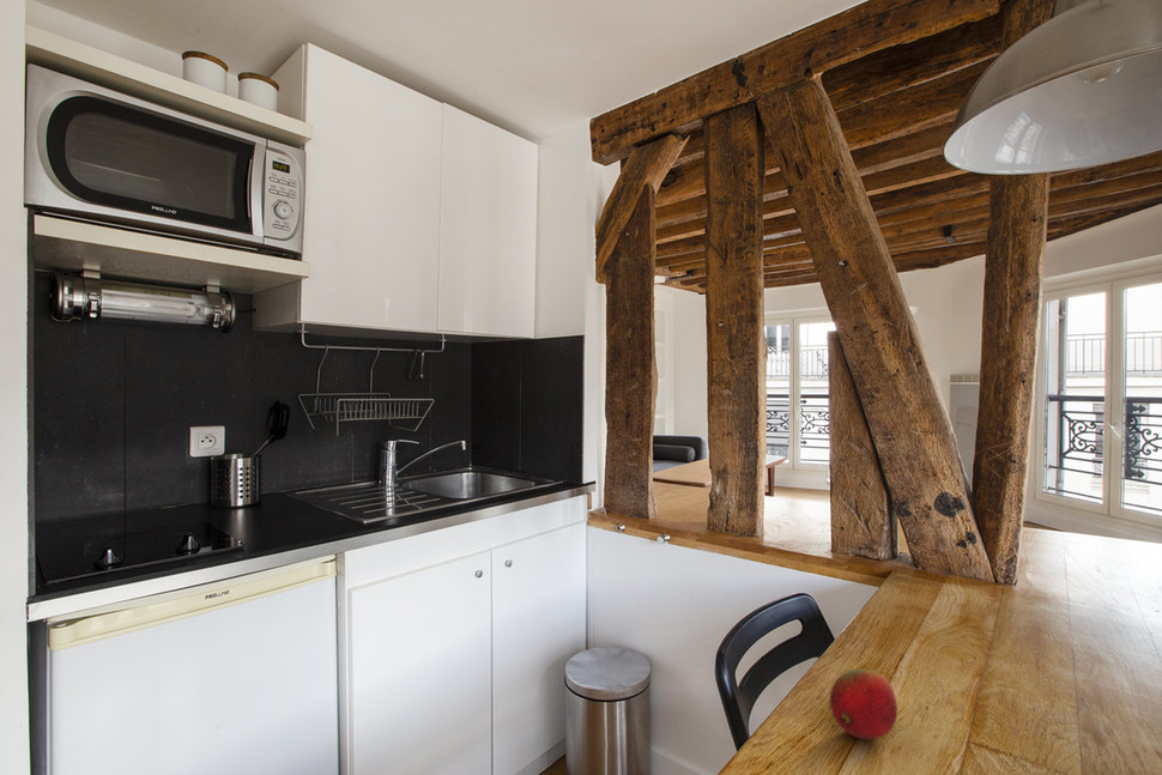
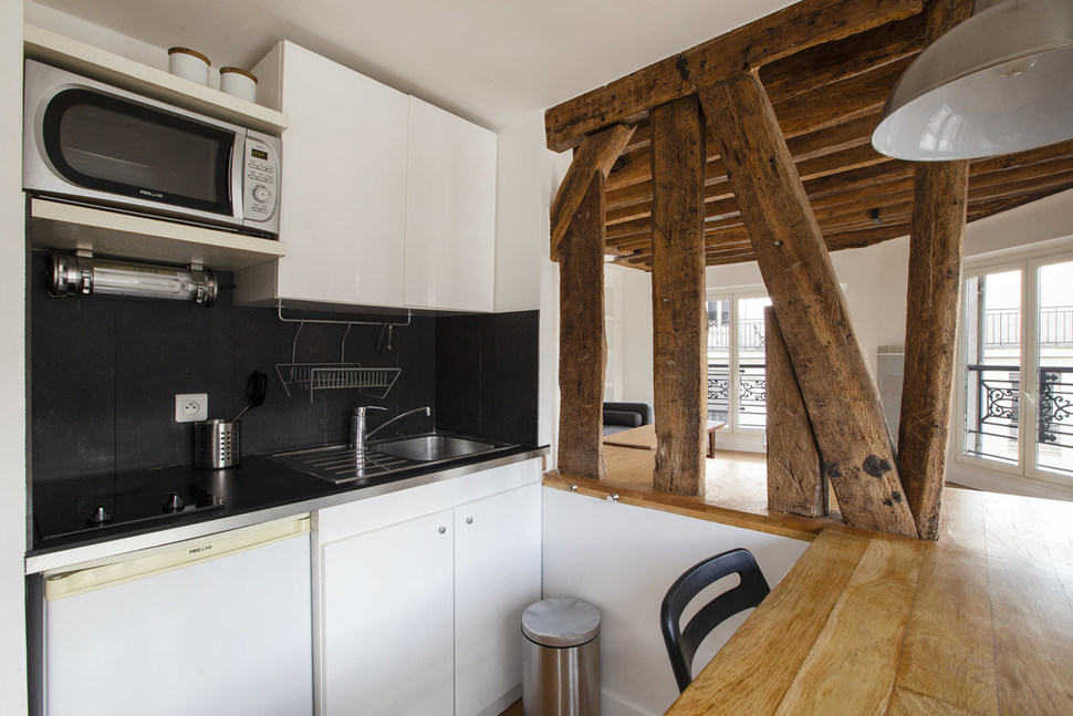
- fruit [829,668,898,740]
